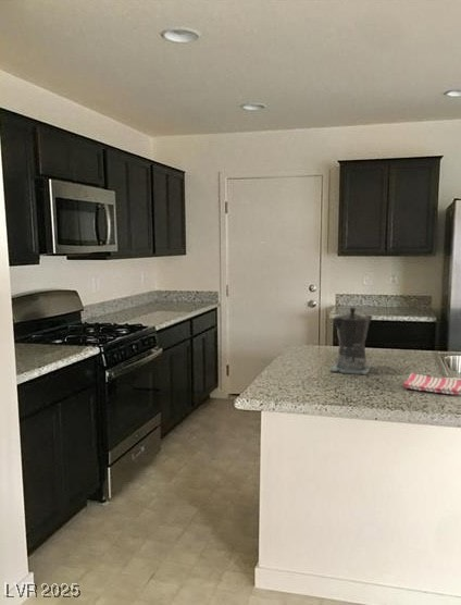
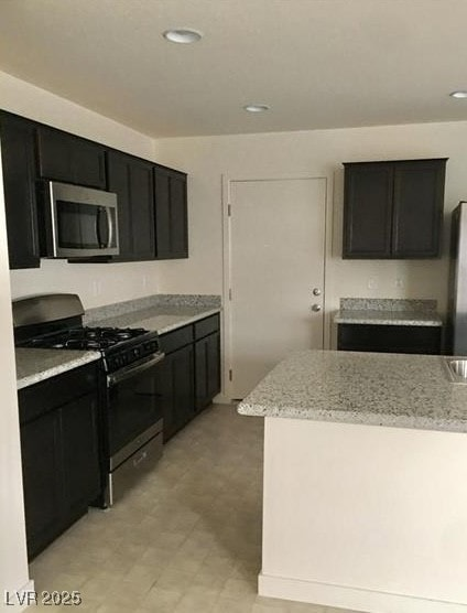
- coffee maker [329,306,373,375]
- dish towel [402,372,461,396]
